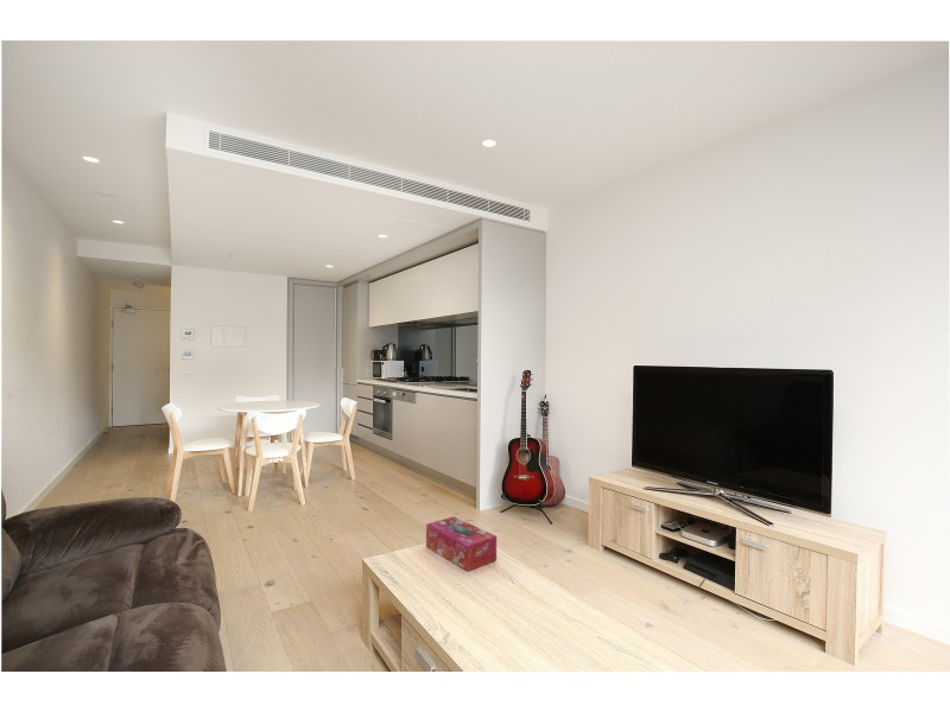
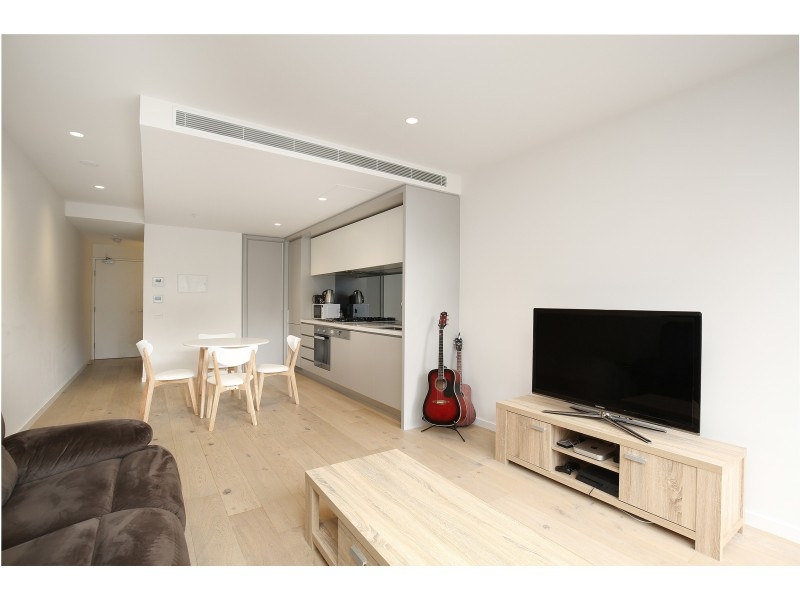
- tissue box [425,515,498,572]
